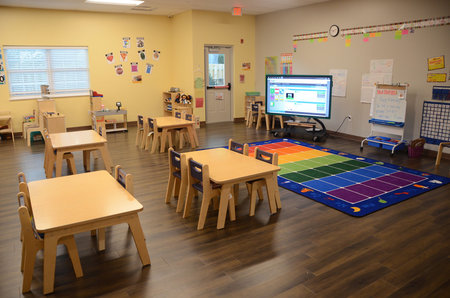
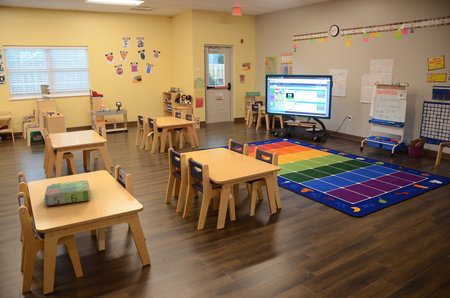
+ board game [43,180,91,206]
